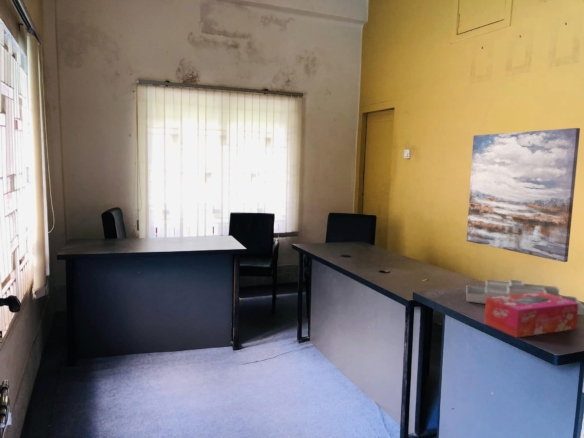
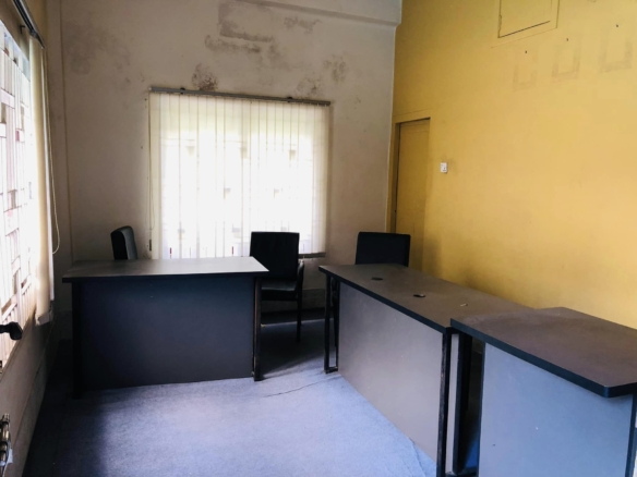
- tissue box [483,292,579,339]
- desk organizer [465,279,584,316]
- wall art [465,127,581,263]
